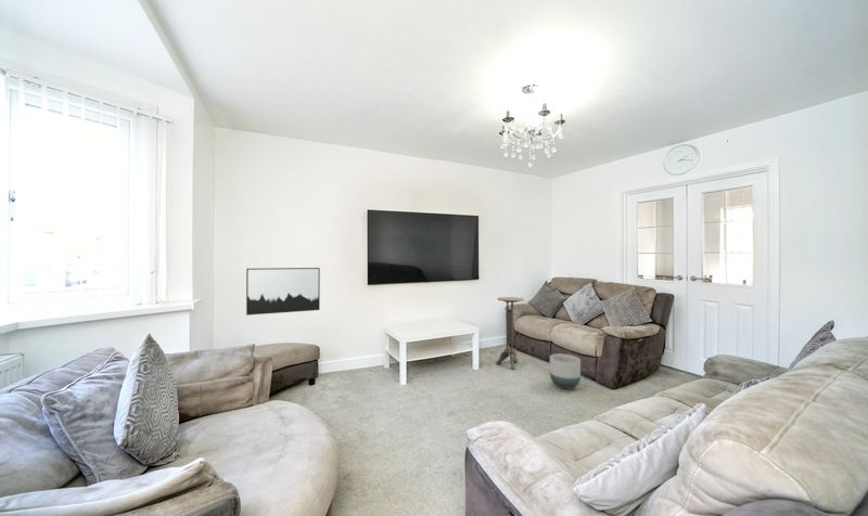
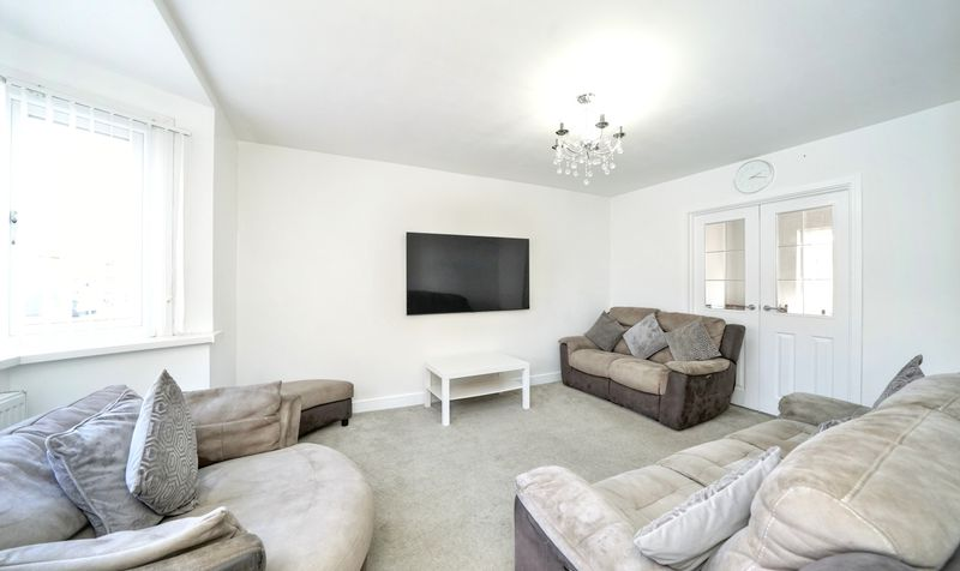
- wall art [245,267,321,317]
- side table [495,296,525,371]
- planter [549,352,582,389]
